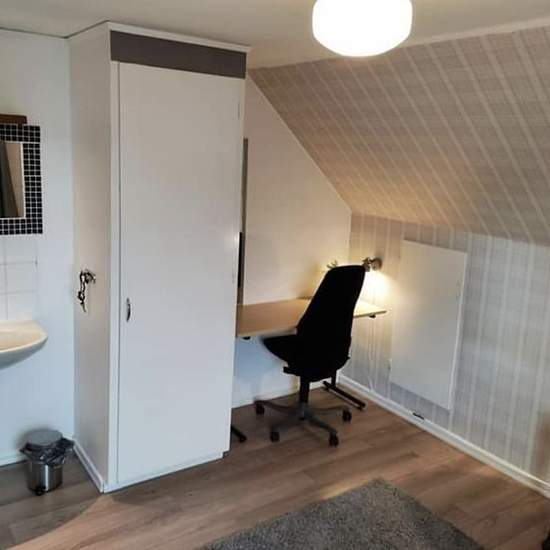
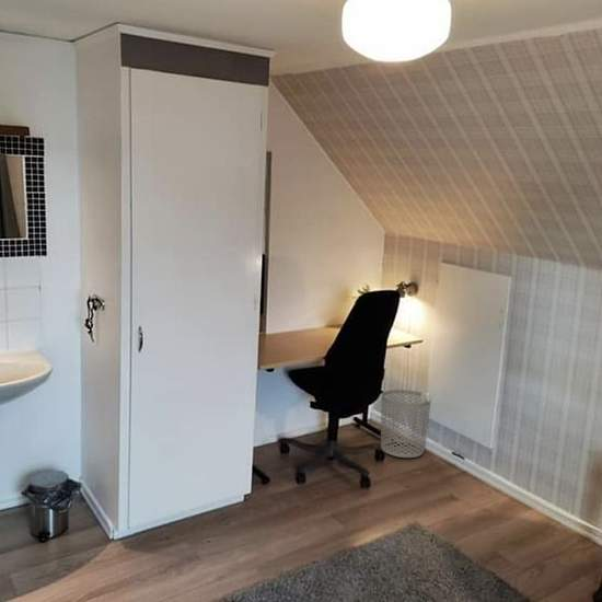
+ waste bin [380,389,432,459]
